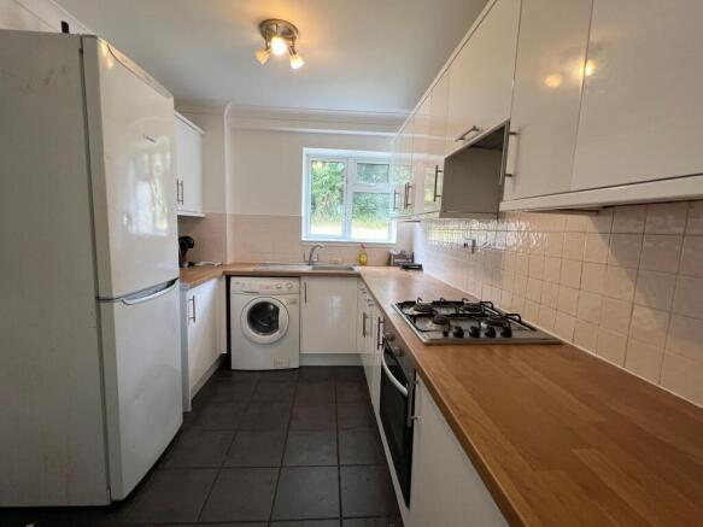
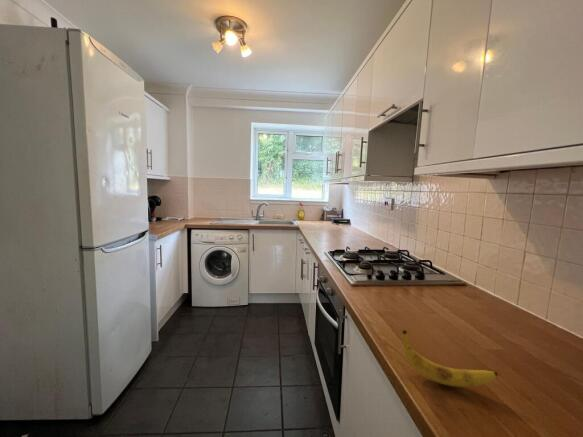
+ banana [401,329,499,388]
